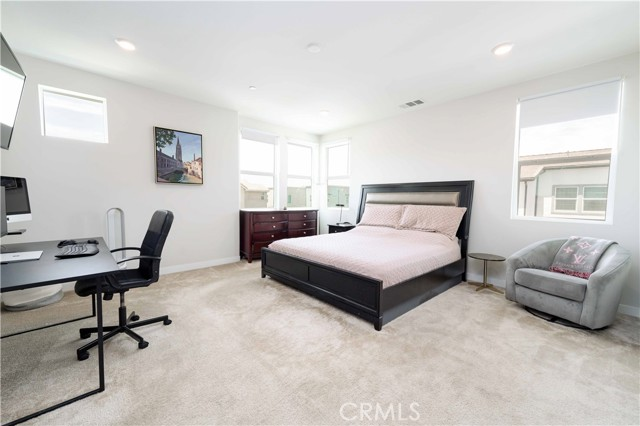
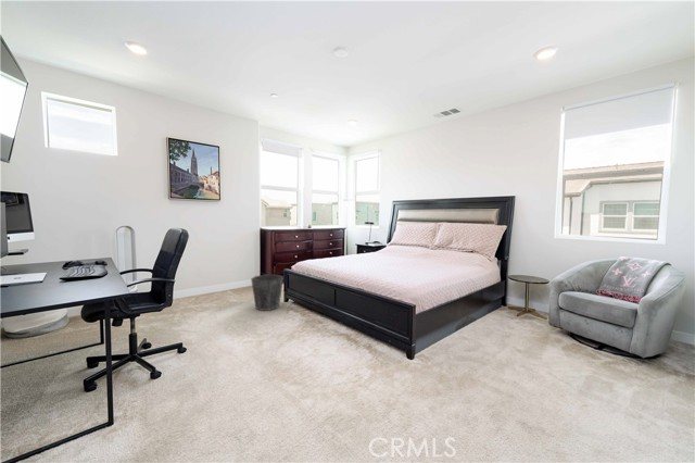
+ waste bin [250,274,285,312]
